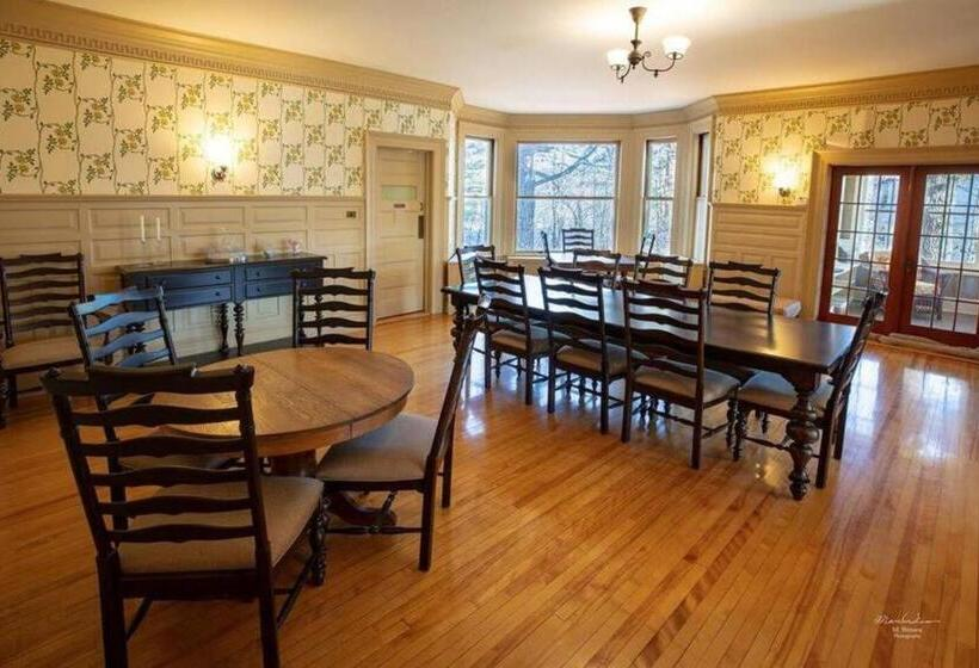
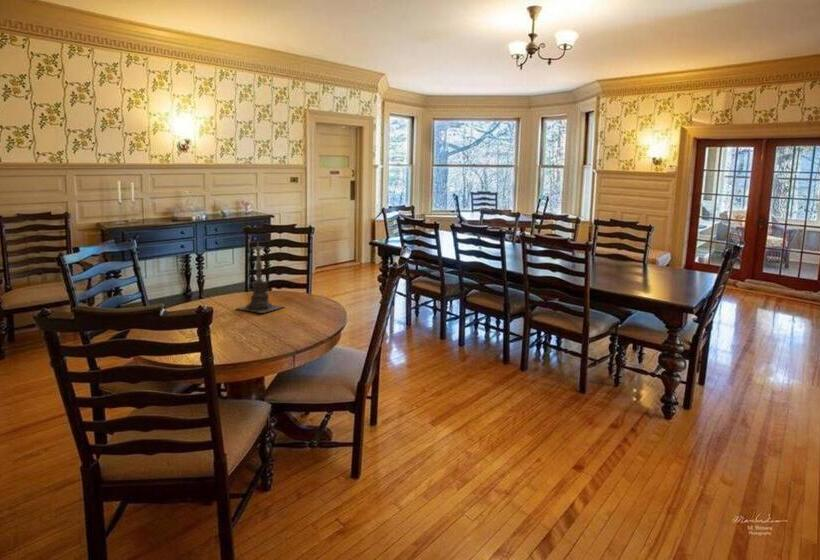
+ candle holder [234,243,286,314]
